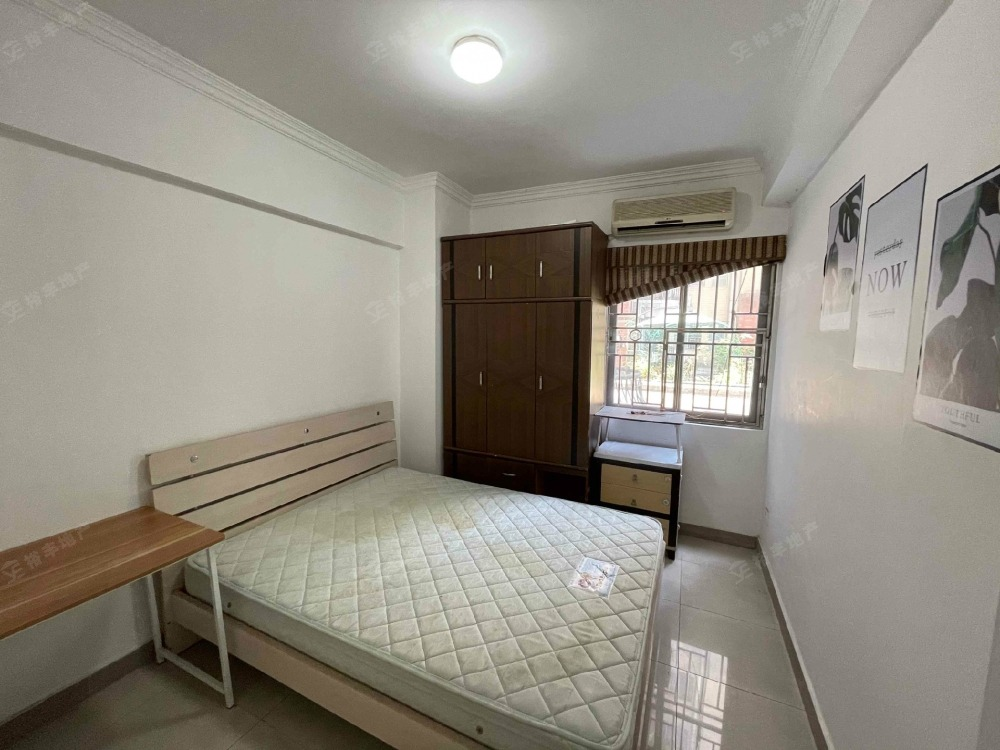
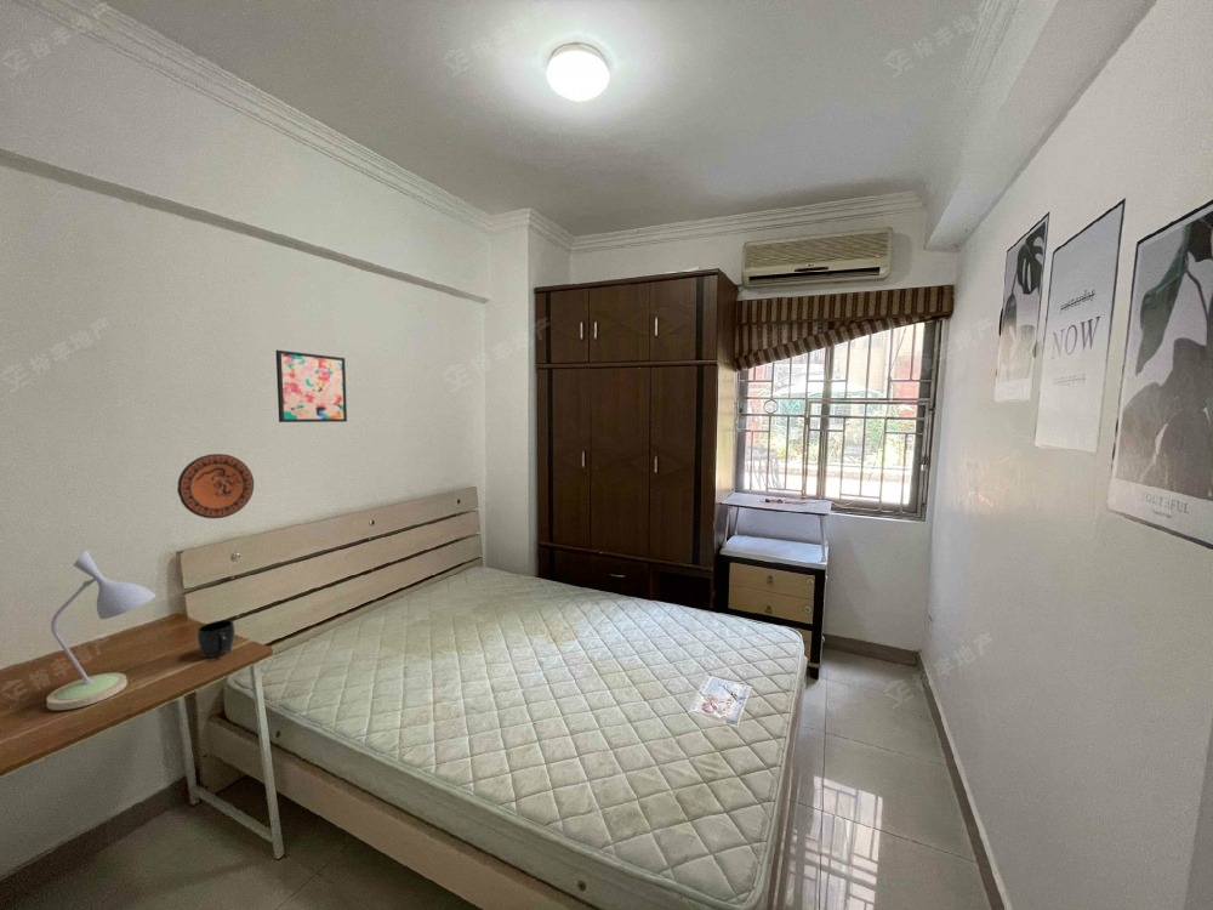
+ wall art [274,349,348,423]
+ mug [197,619,237,659]
+ desk lamp [46,550,158,711]
+ decorative plate [176,453,255,519]
